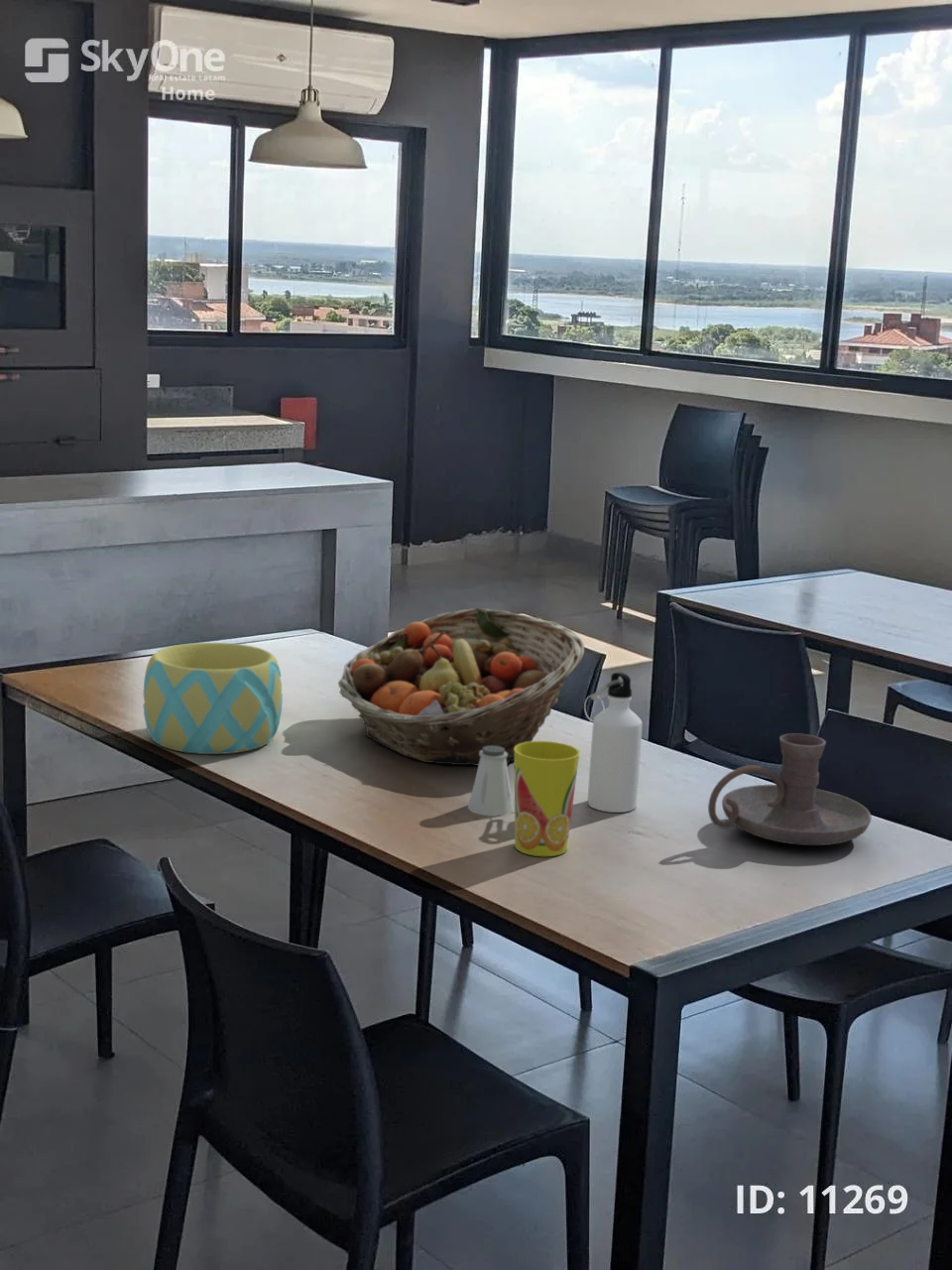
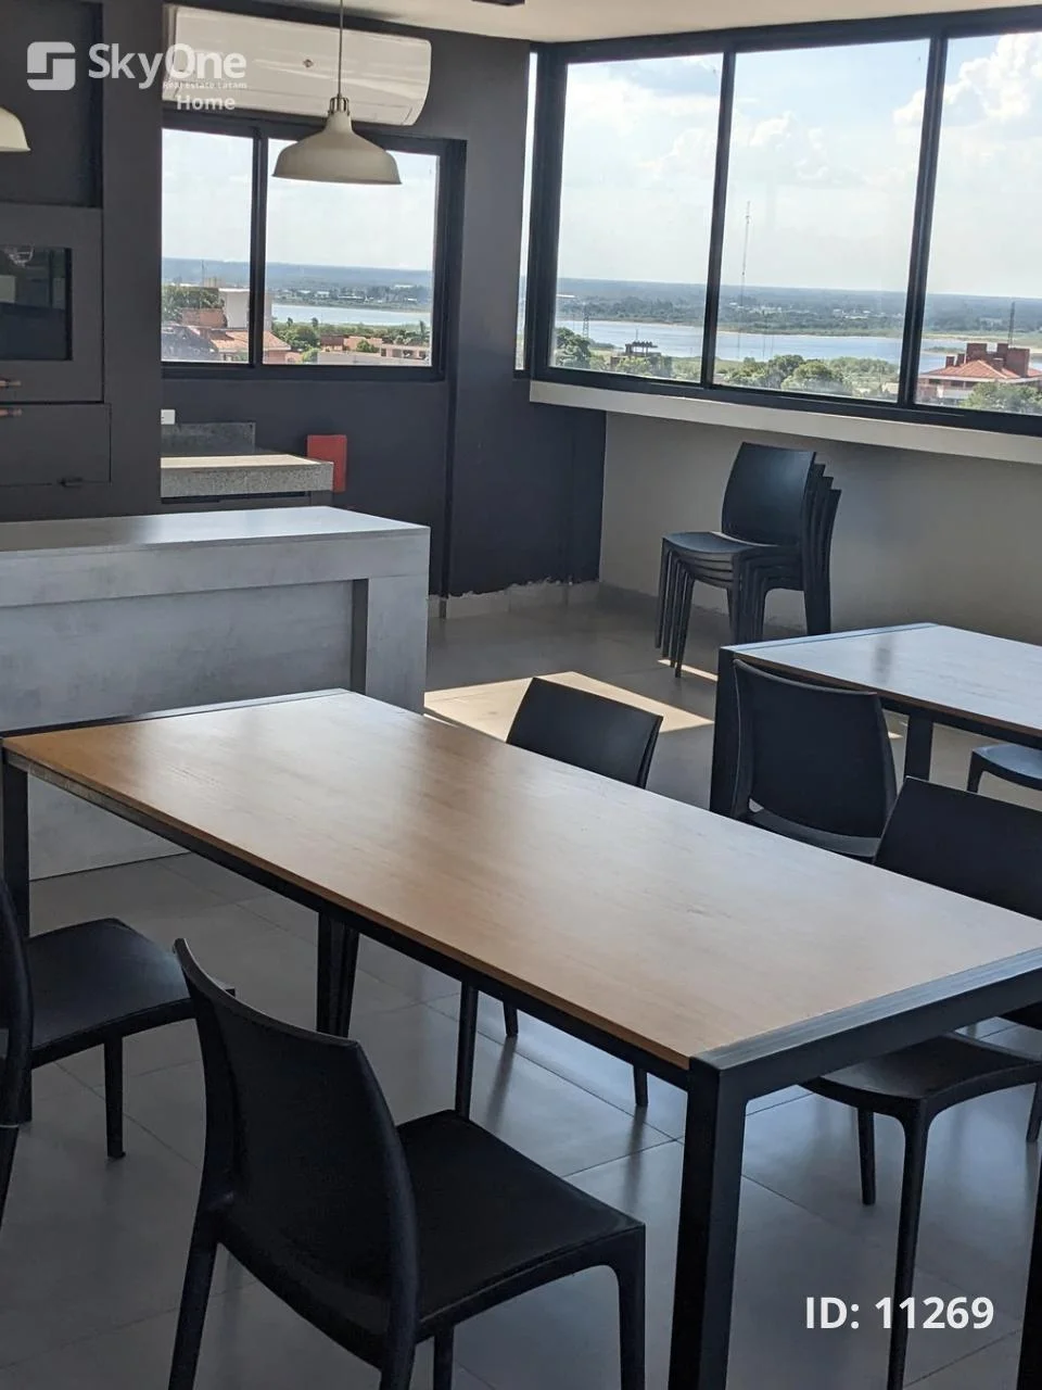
- saltshaker [467,746,514,818]
- cup [514,740,581,857]
- fruit basket [337,607,585,767]
- bowl [142,642,284,755]
- candle holder [707,732,872,846]
- water bottle [583,672,643,814]
